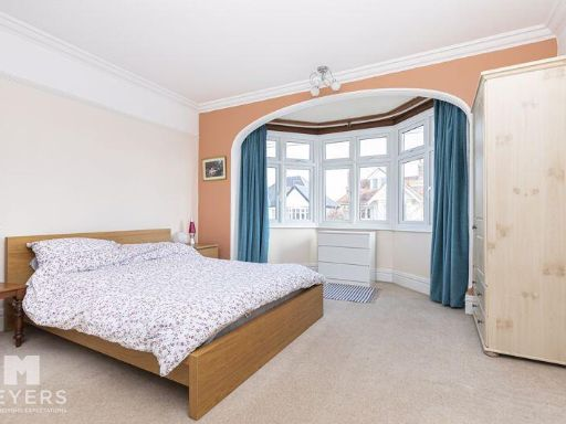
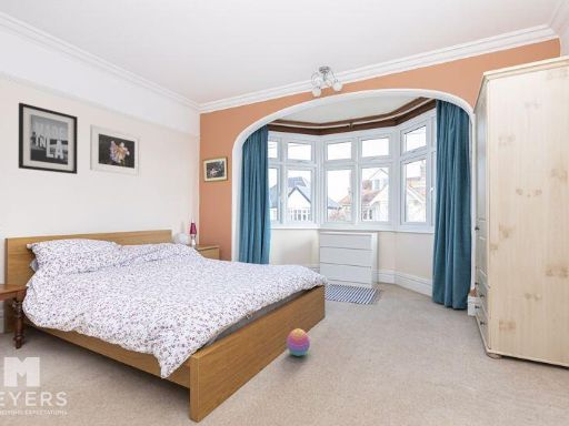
+ wall art [18,102,79,175]
+ stacking toy [286,327,311,357]
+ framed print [89,124,142,176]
